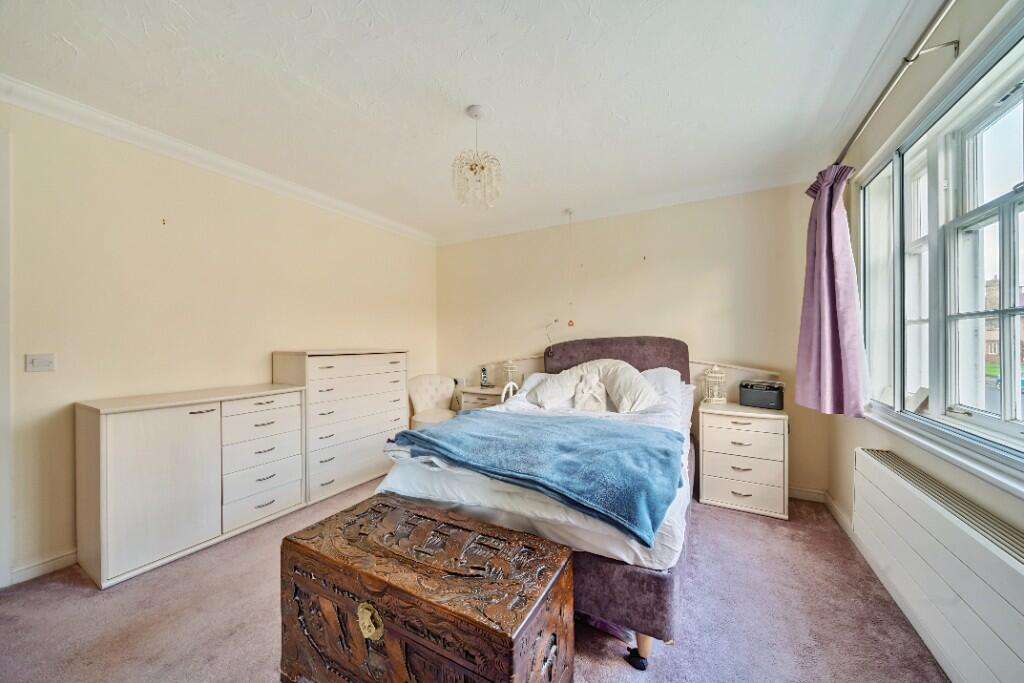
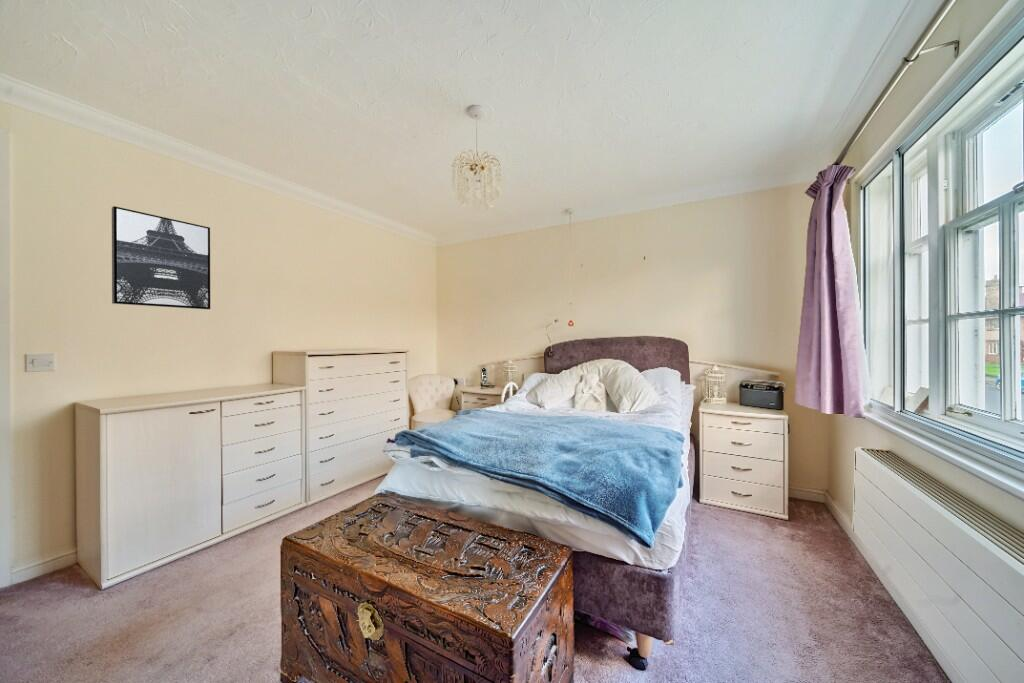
+ wall art [111,205,211,310]
